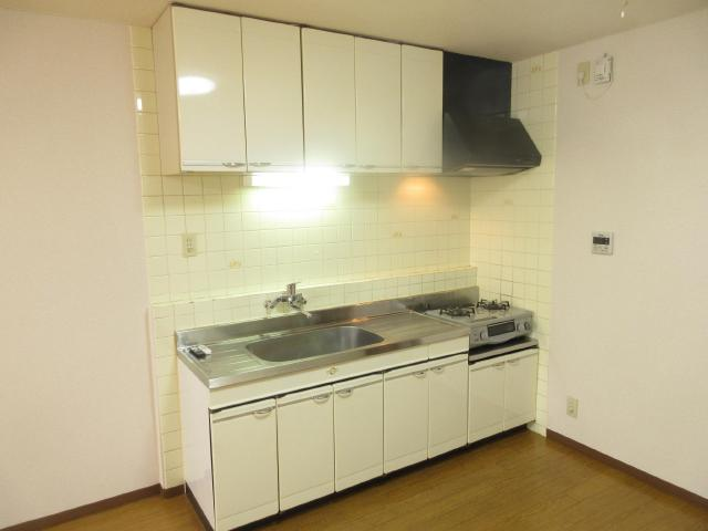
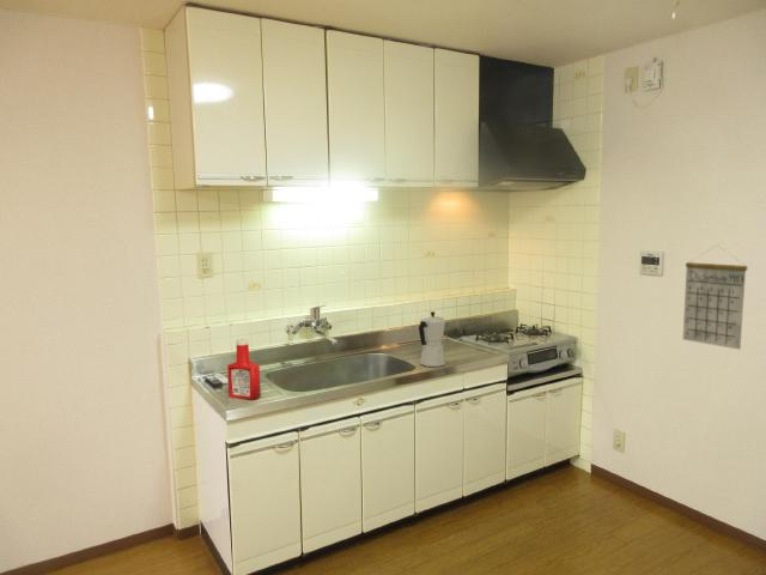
+ moka pot [418,310,446,368]
+ soap bottle [226,338,262,400]
+ calendar [682,243,748,351]
